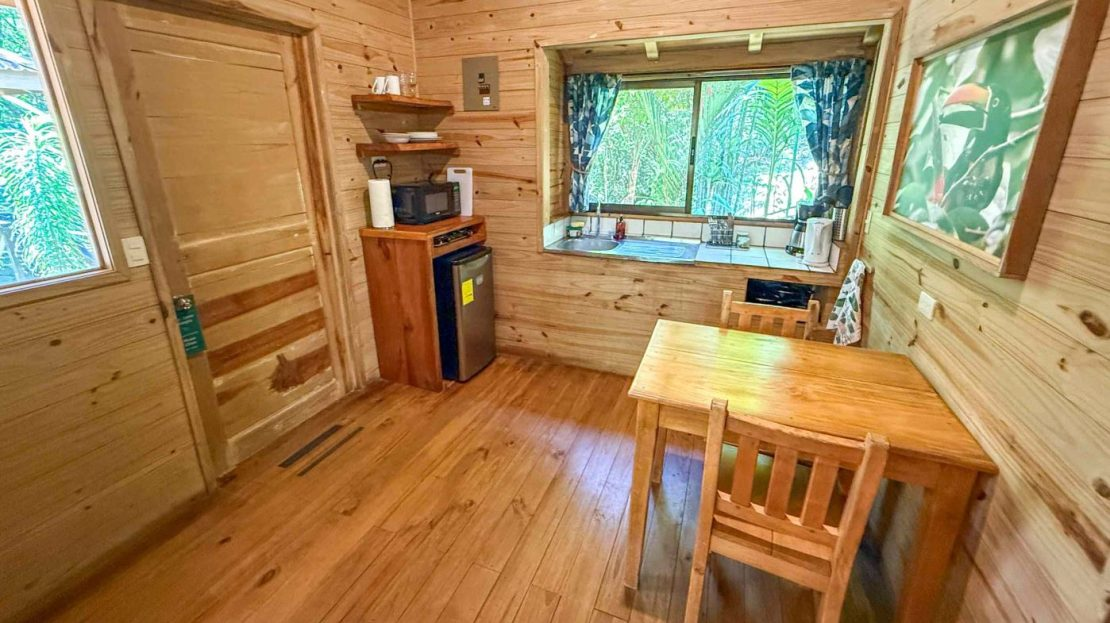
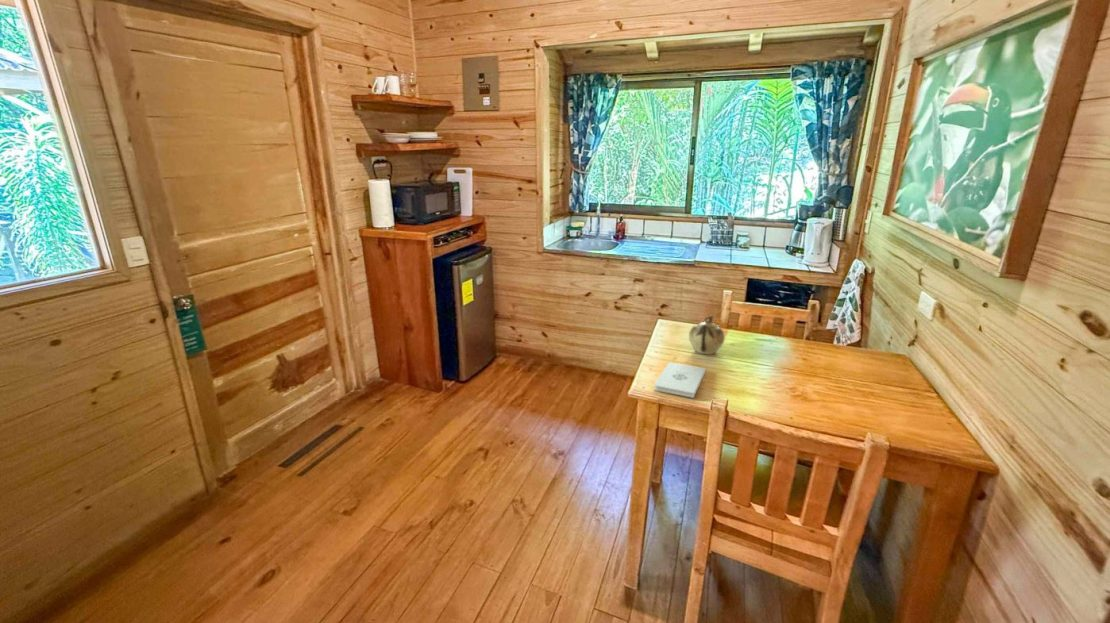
+ teapot [688,315,726,355]
+ notepad [653,362,707,399]
